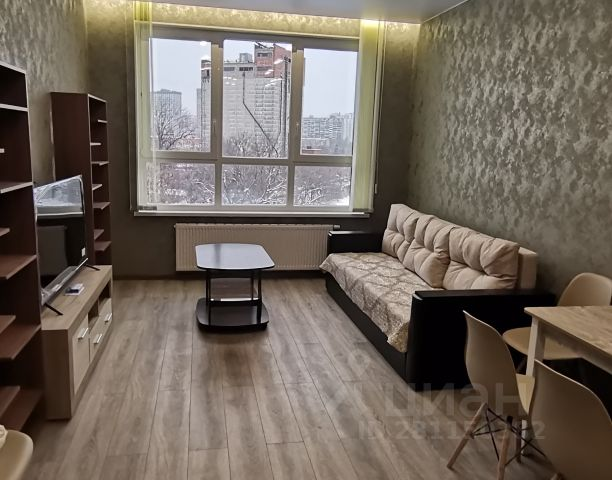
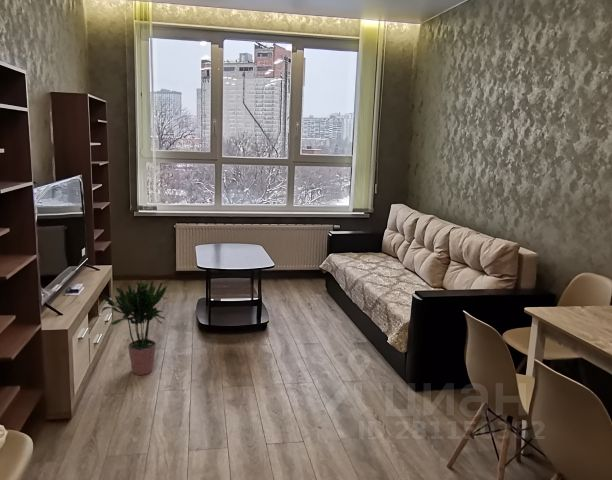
+ potted plant [98,278,168,376]
